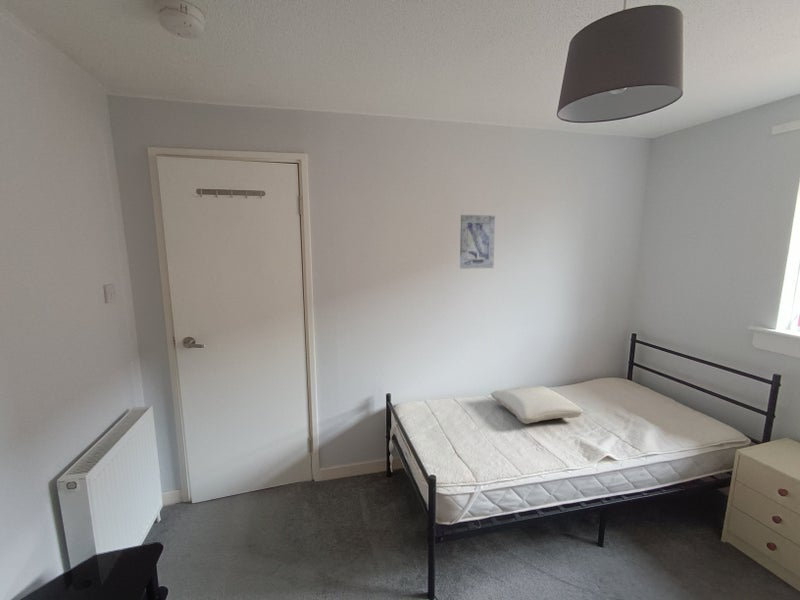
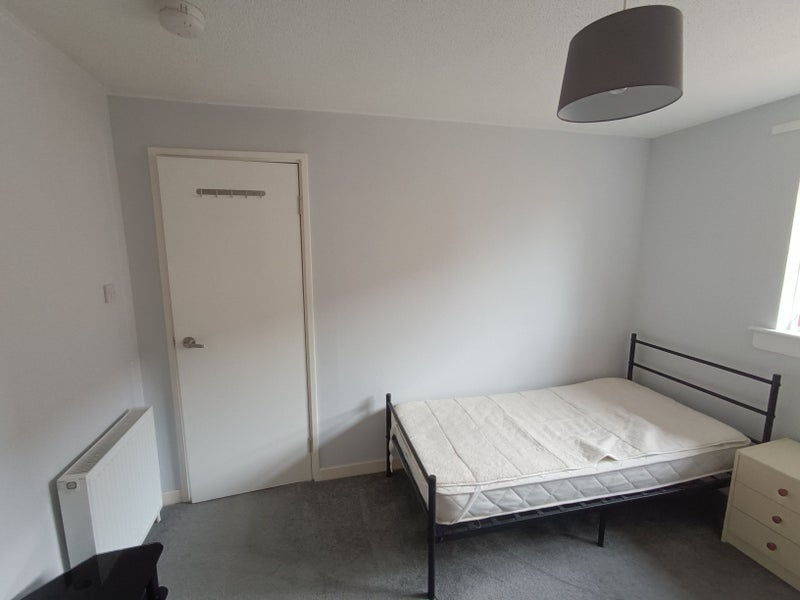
- wall art [459,214,496,270]
- pillow [490,385,584,425]
